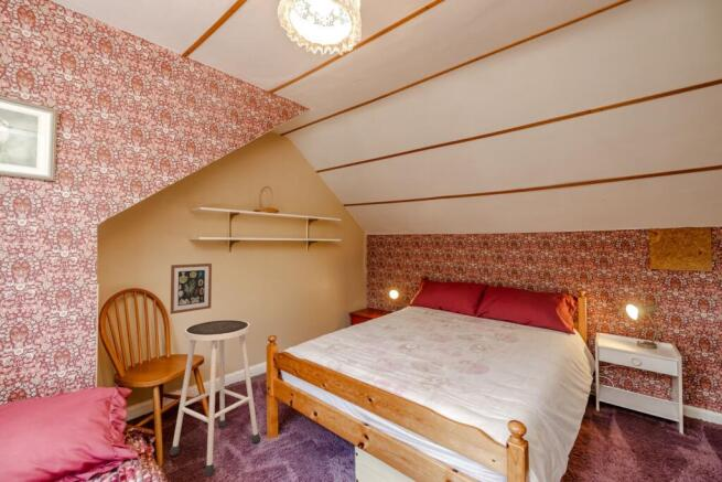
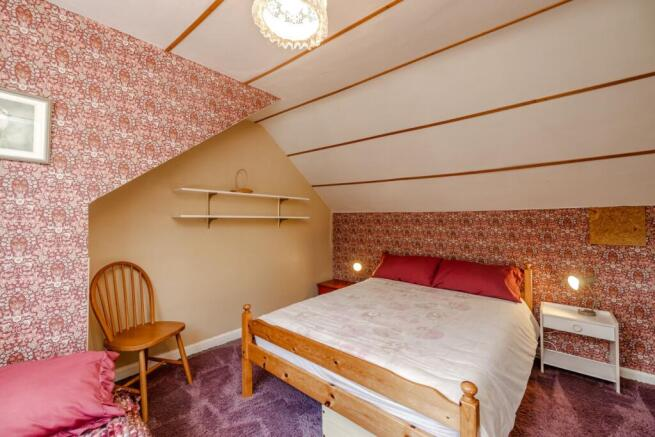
- stool [169,319,261,476]
- wall art [170,263,213,315]
